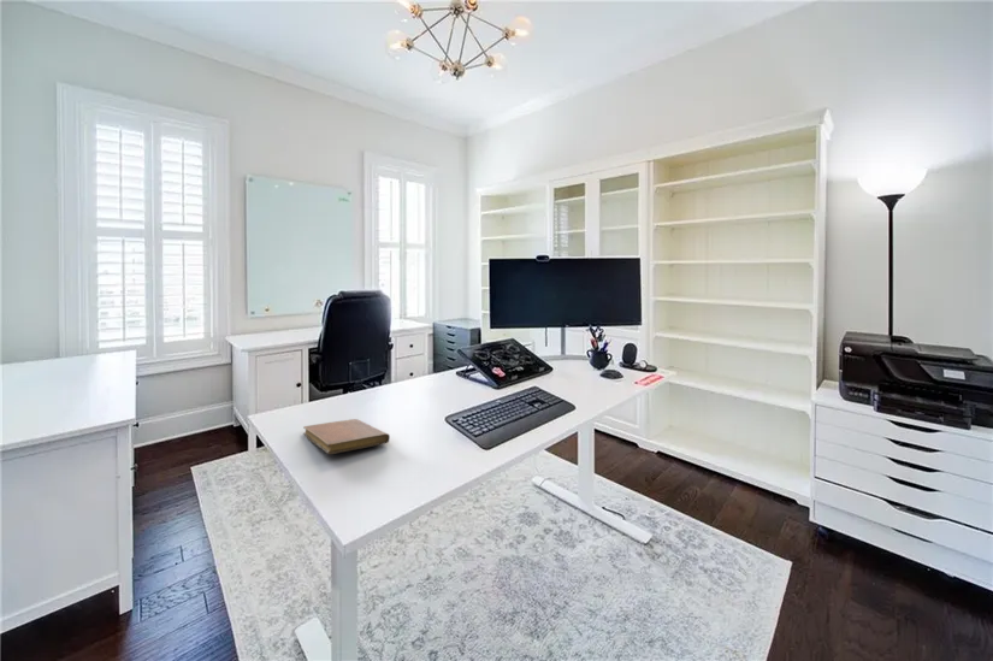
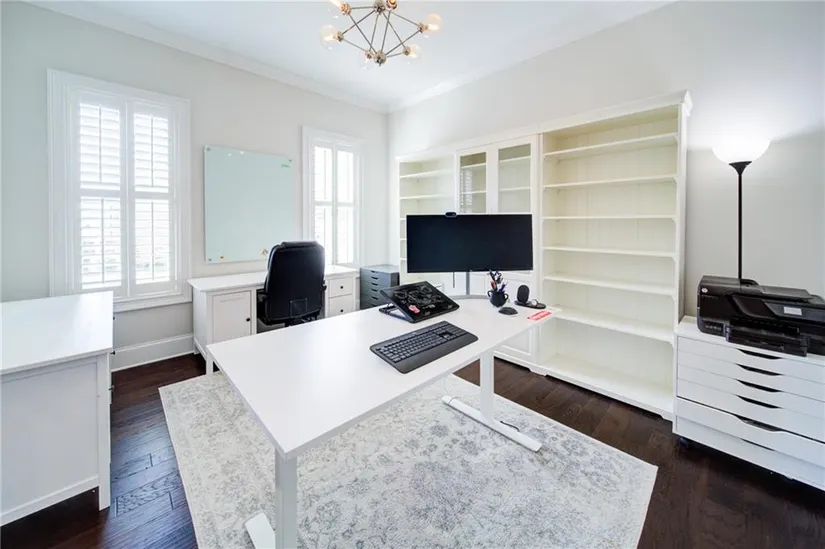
- notebook [302,418,391,455]
